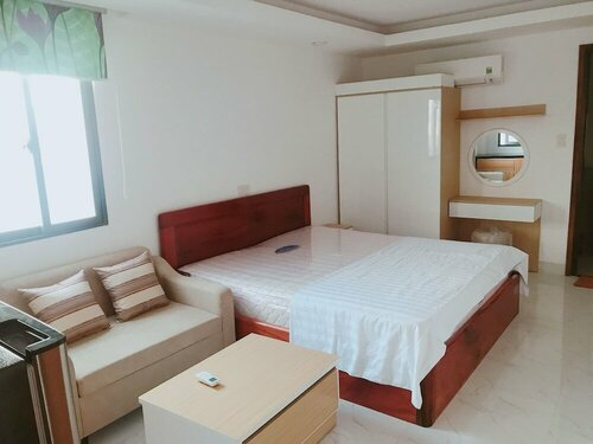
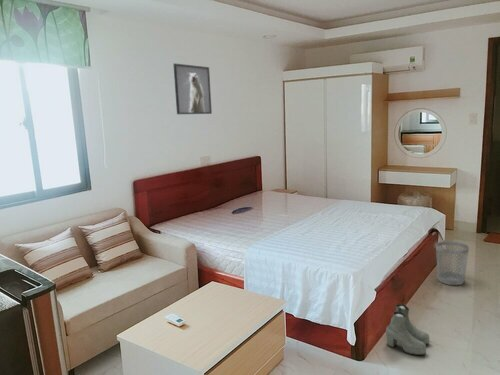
+ boots [385,303,430,356]
+ wastebasket [435,240,470,286]
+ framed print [173,62,213,115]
